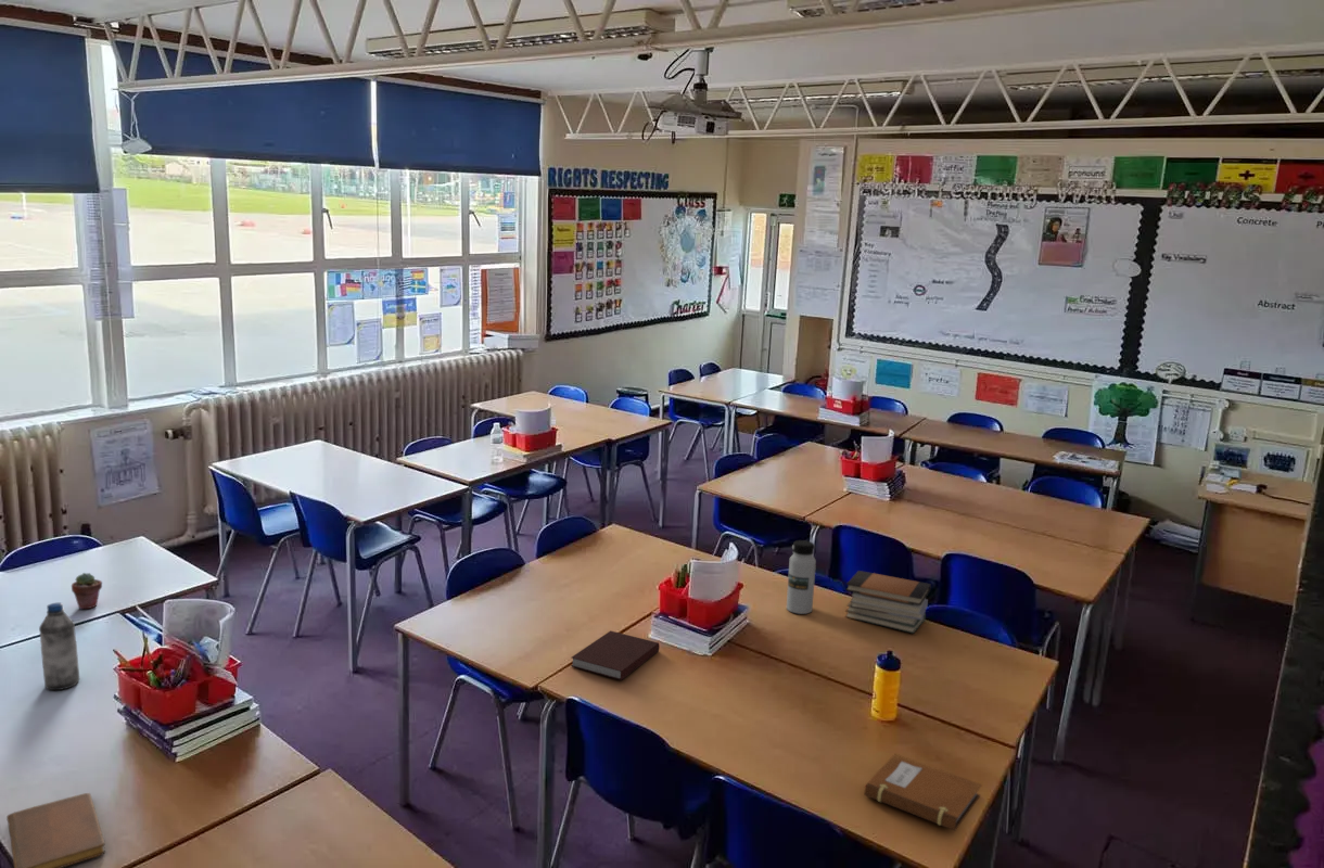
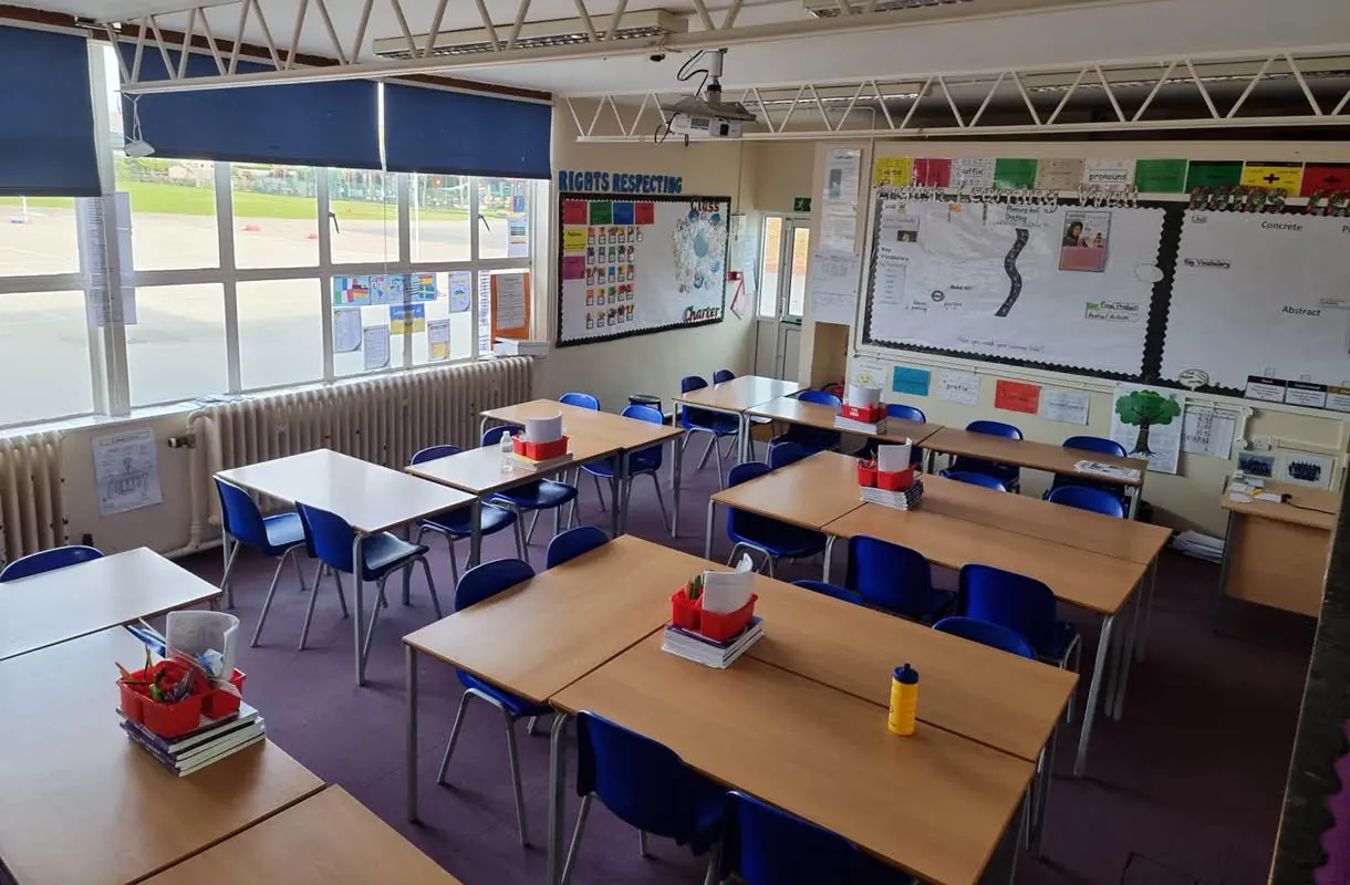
- potted succulent [71,572,103,611]
- water bottle [786,539,817,615]
- book stack [844,570,932,635]
- notebook [5,792,106,868]
- notebook [864,752,983,832]
- water bottle [38,602,80,691]
- notebook [570,629,660,681]
